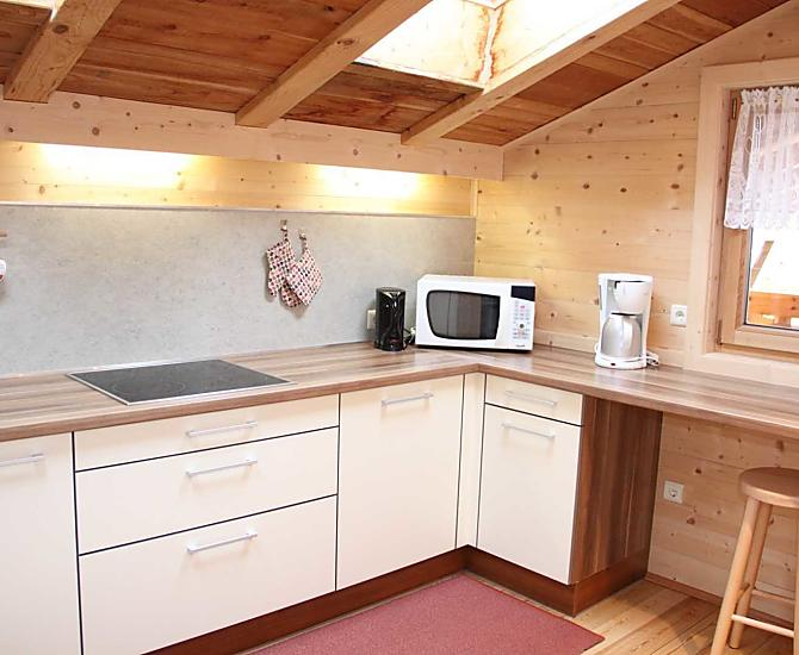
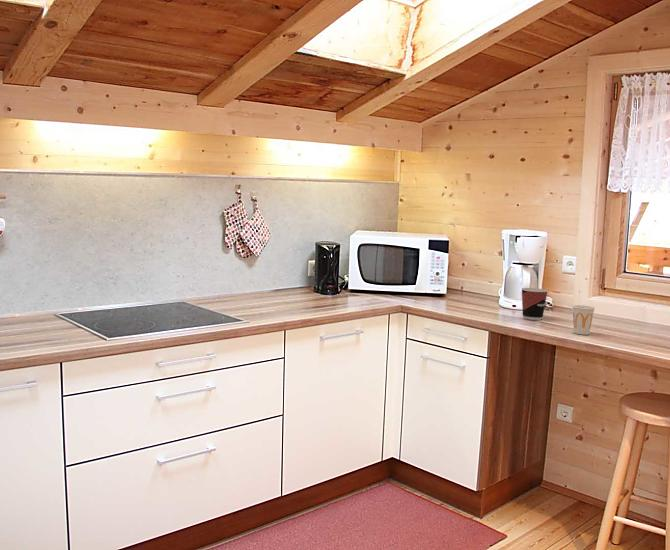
+ cup [571,304,596,336]
+ cup [520,287,549,321]
